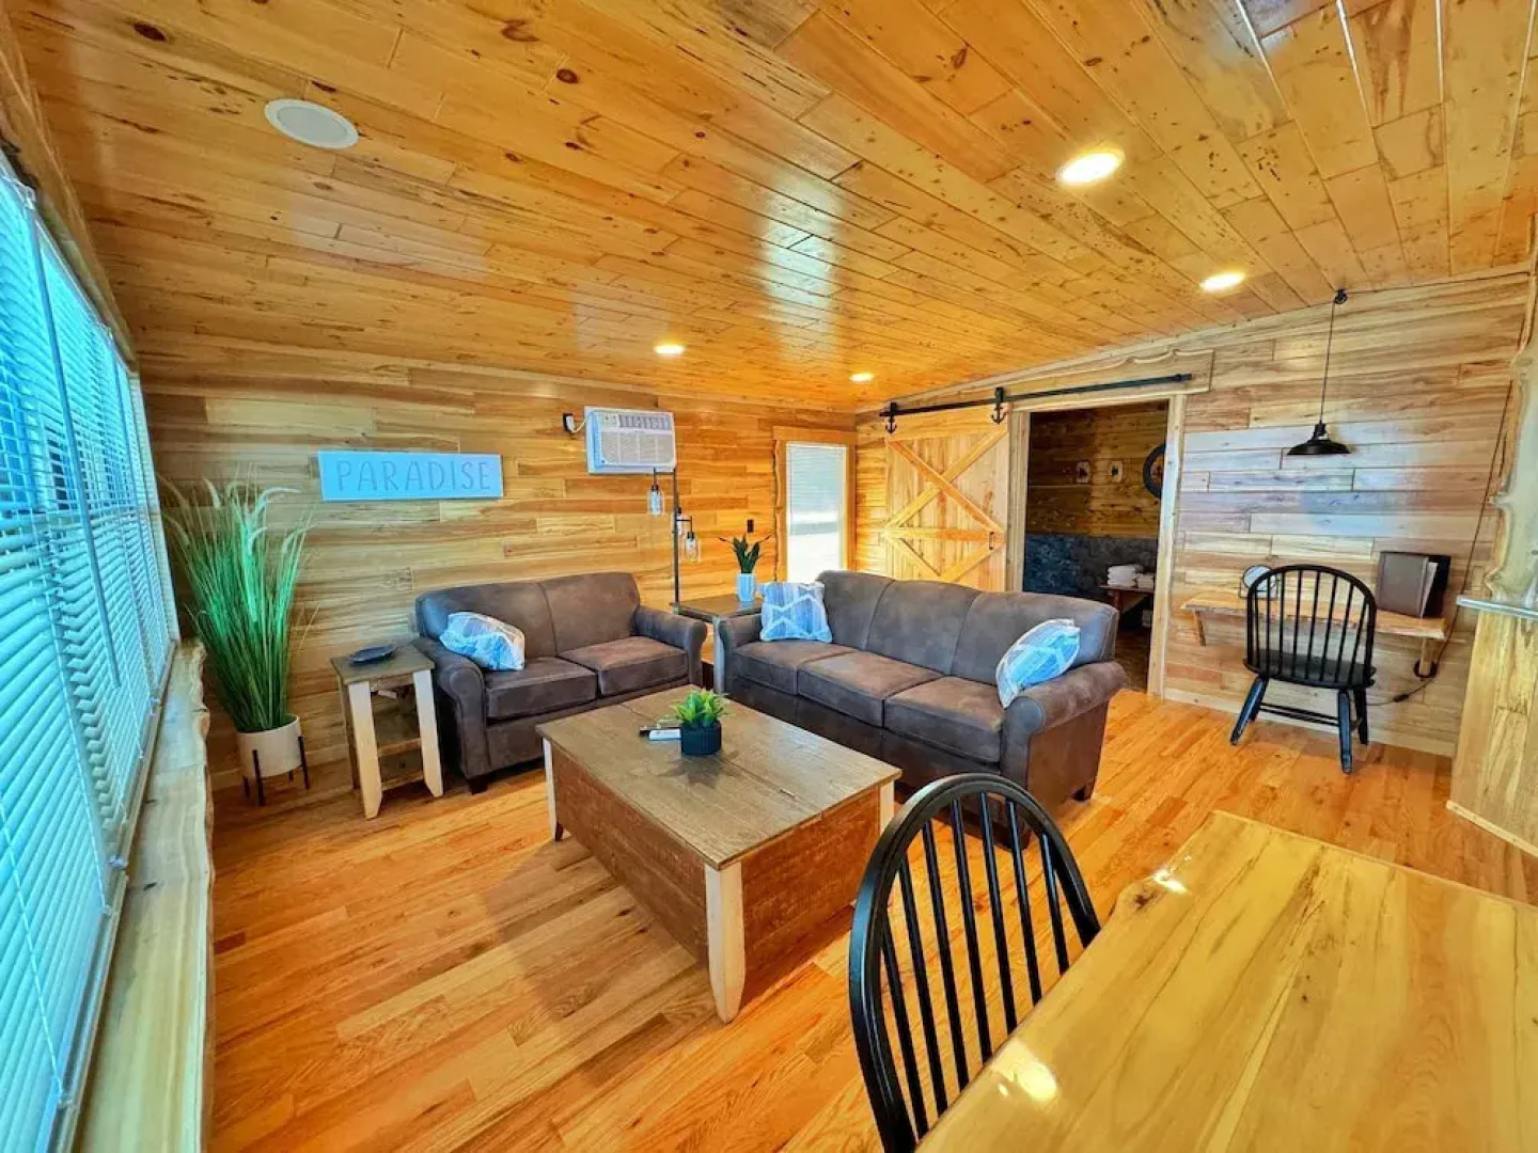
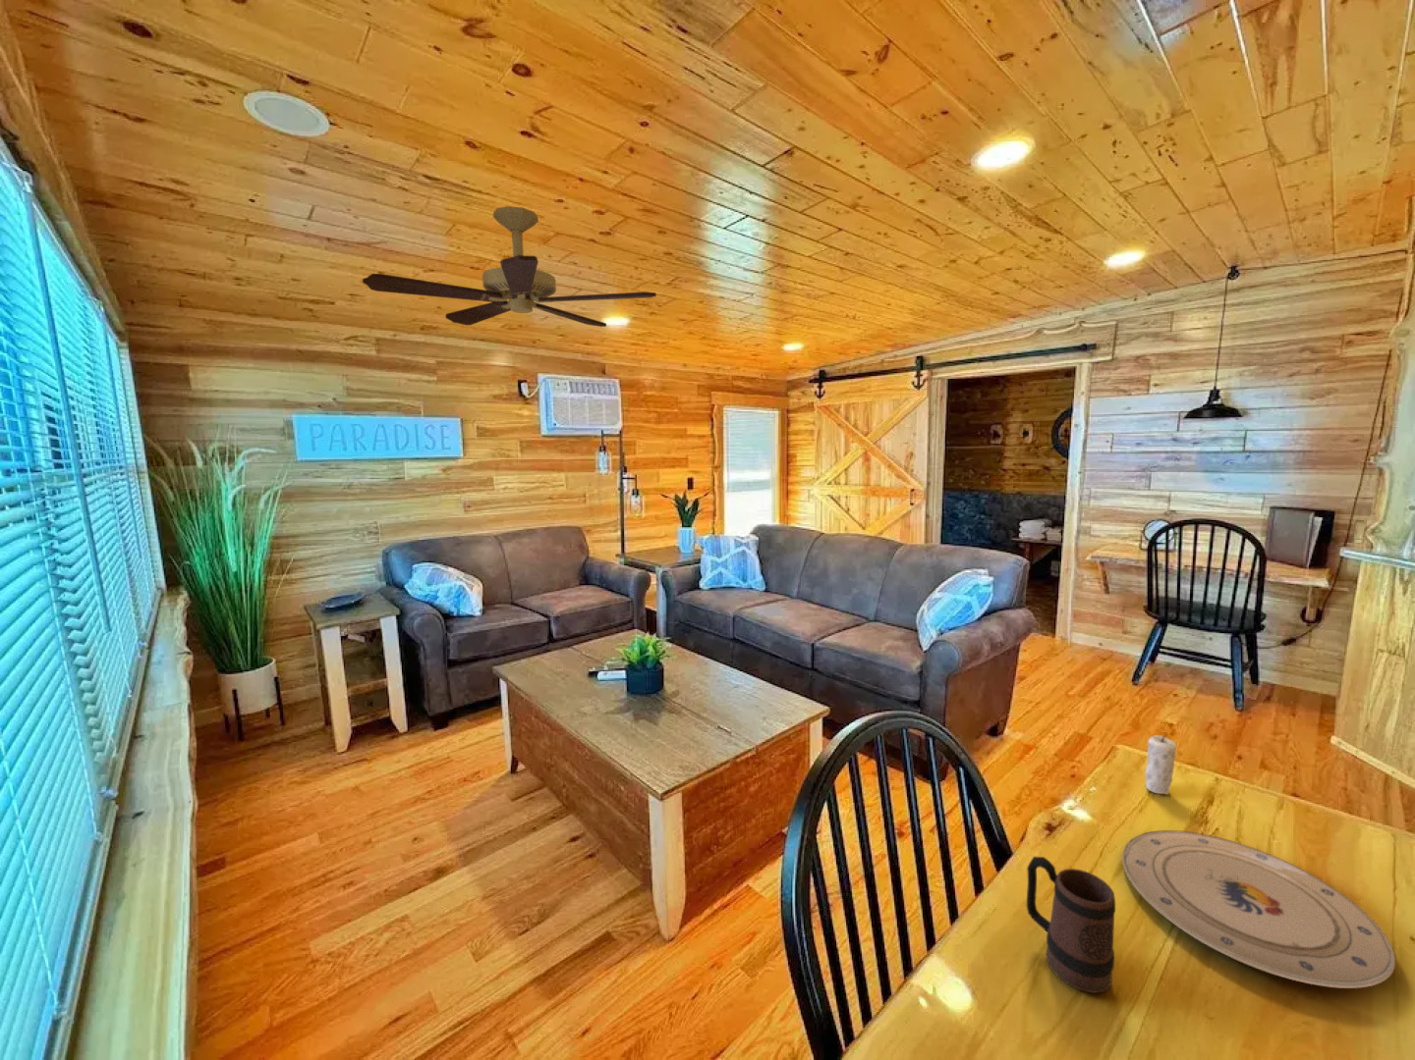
+ plate [1121,830,1396,990]
+ candle [1144,729,1178,795]
+ ceiling fan [362,205,657,327]
+ mug [1026,856,1116,994]
